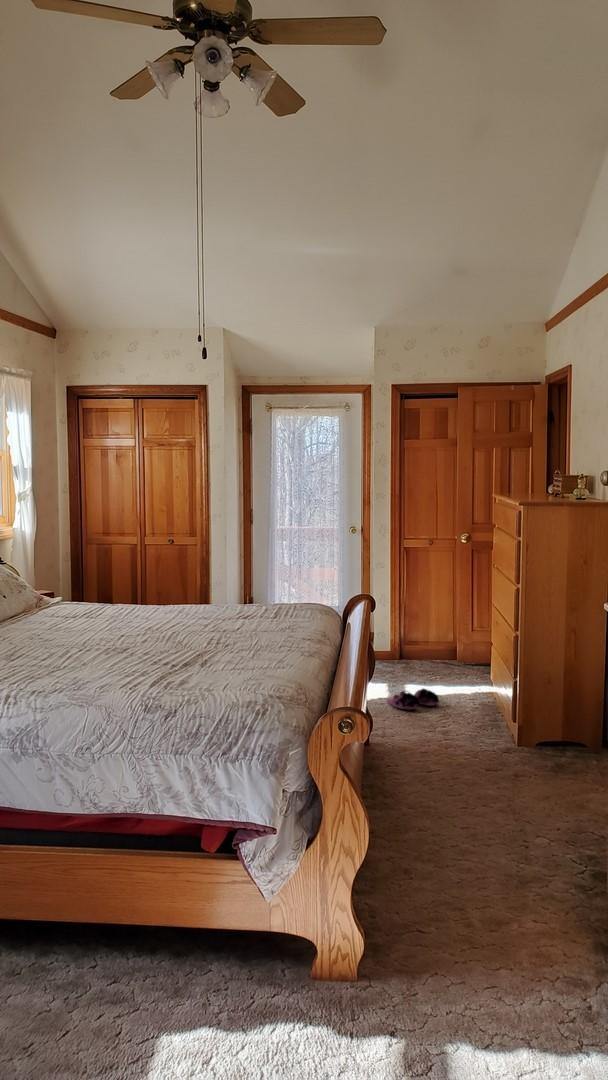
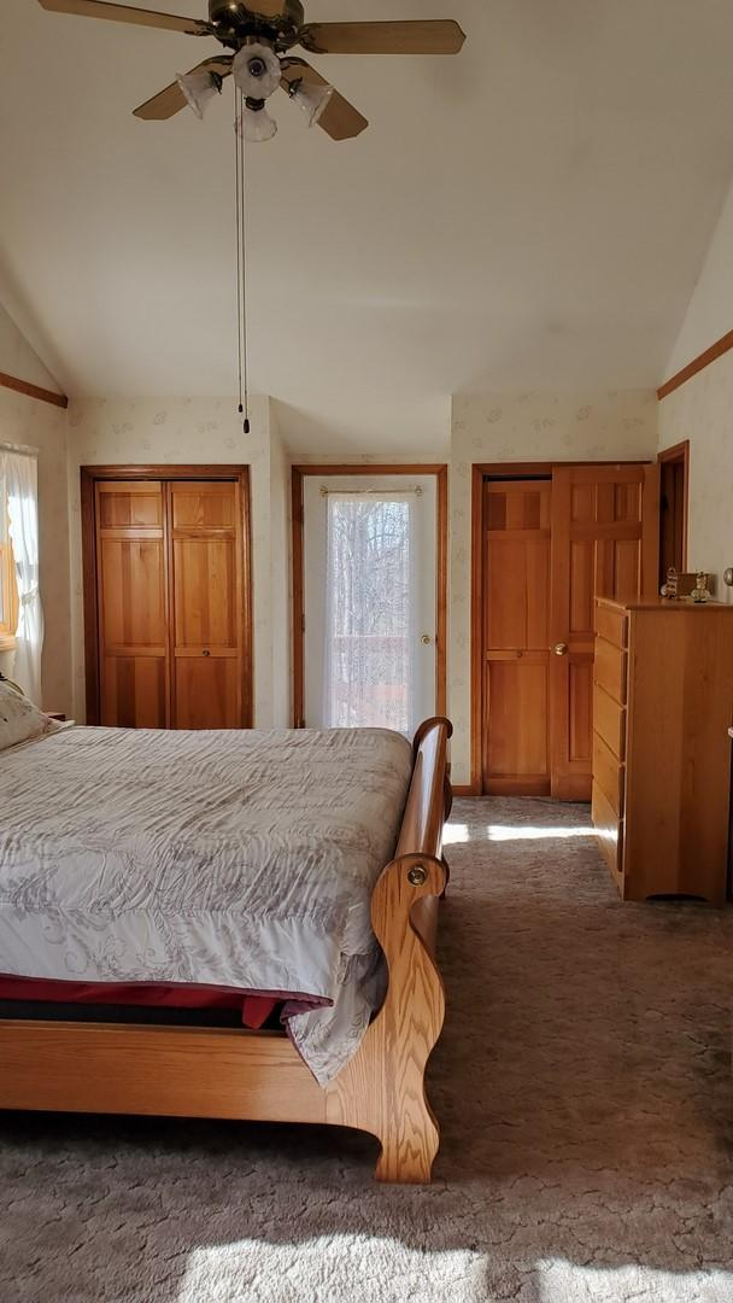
- slippers [386,687,440,711]
